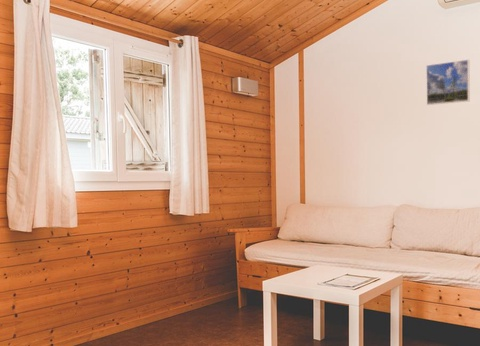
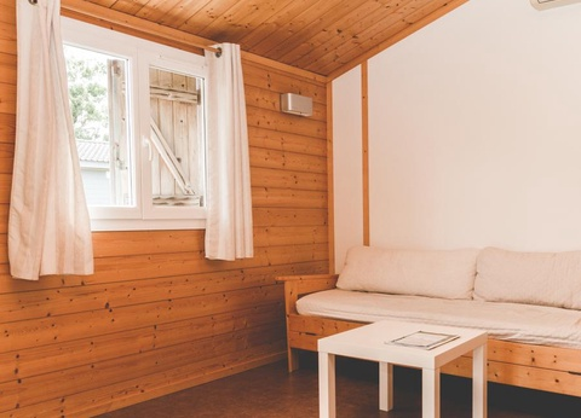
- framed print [425,59,471,106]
